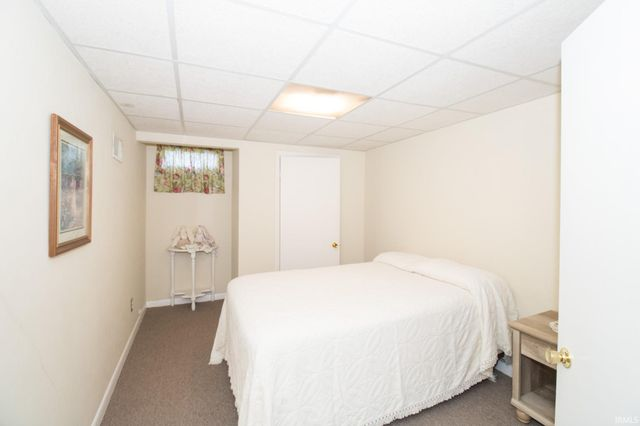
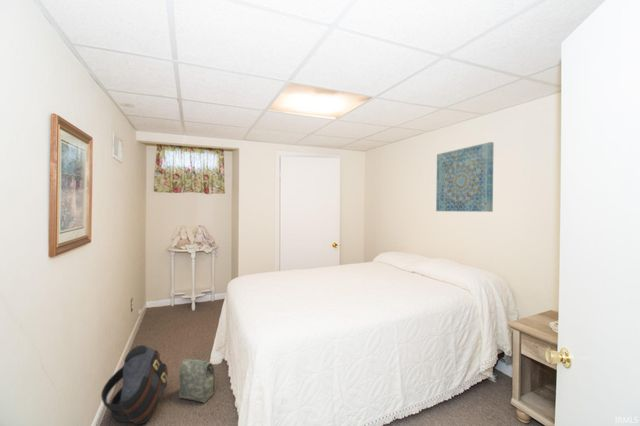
+ bag [178,358,216,404]
+ backpack [100,344,169,425]
+ wall art [435,141,495,213]
